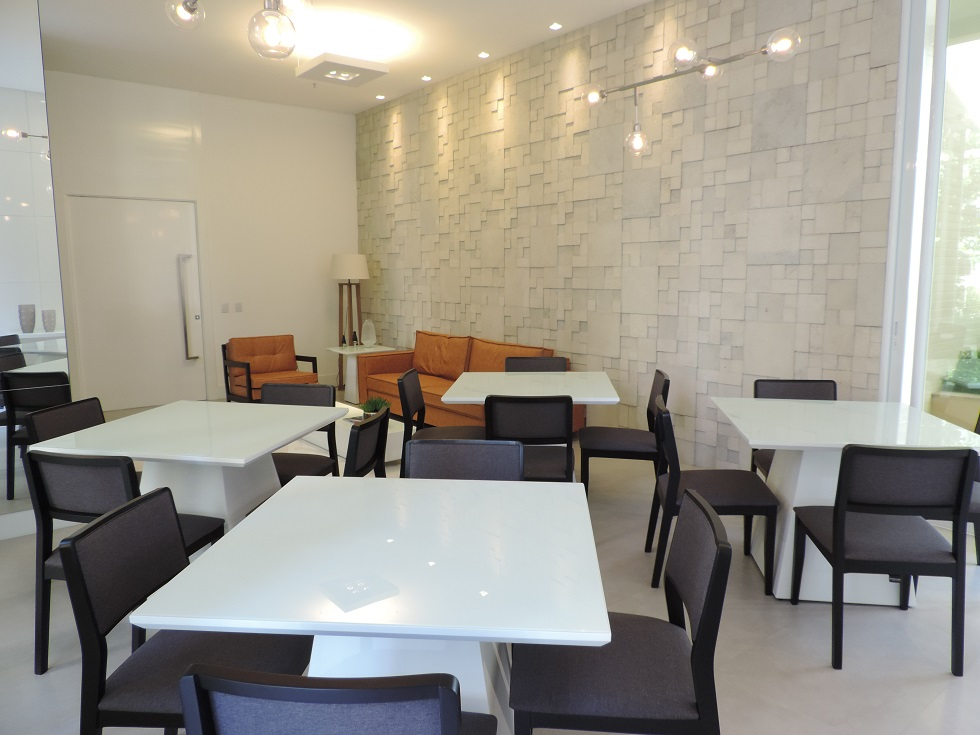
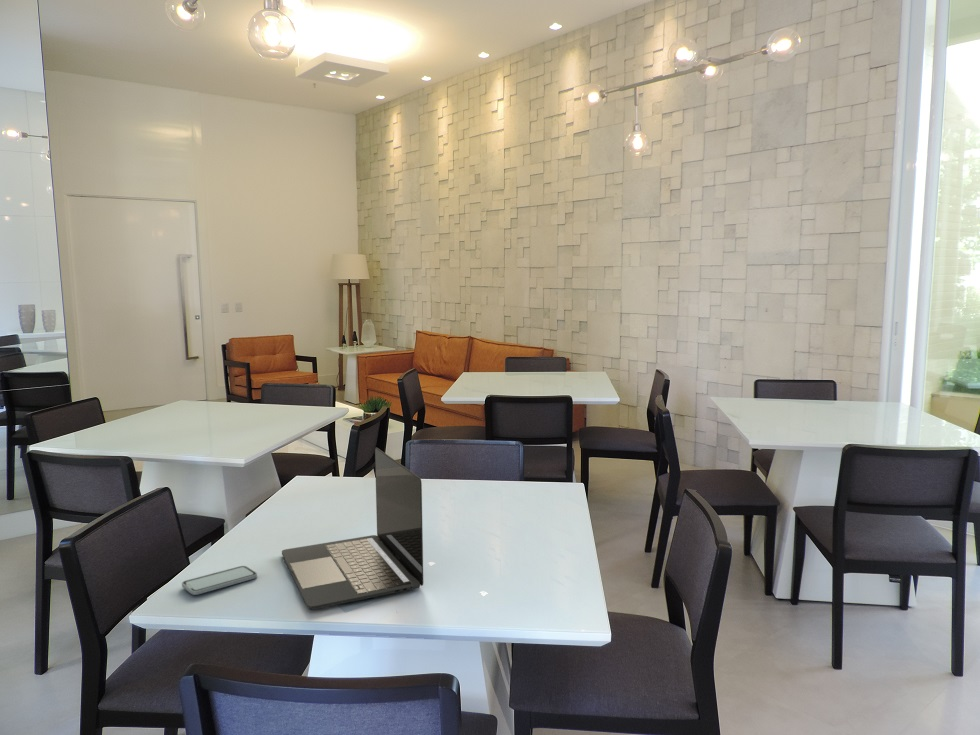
+ laptop [281,447,424,610]
+ smartphone [181,565,258,596]
